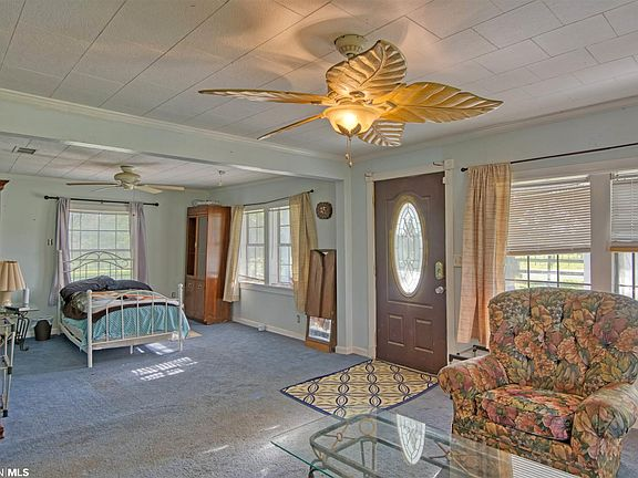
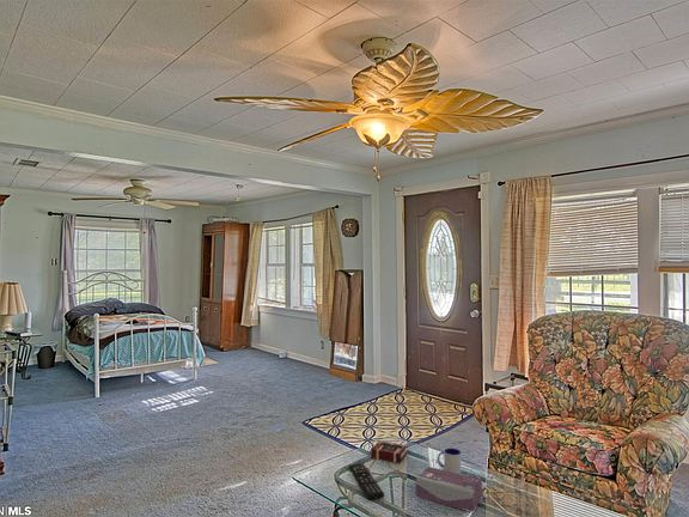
+ book [370,440,408,464]
+ remote control [348,462,385,500]
+ mug [437,448,462,474]
+ tissue box [415,466,483,513]
